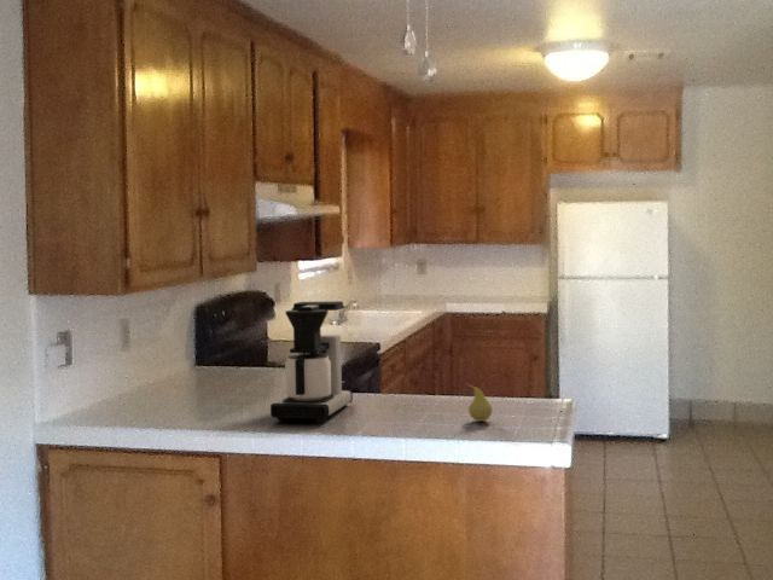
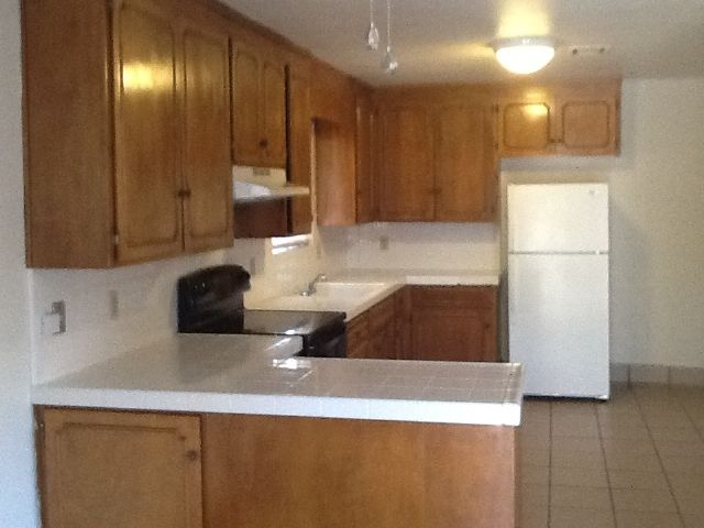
- coffee maker [269,301,354,423]
- fruit [464,382,493,422]
